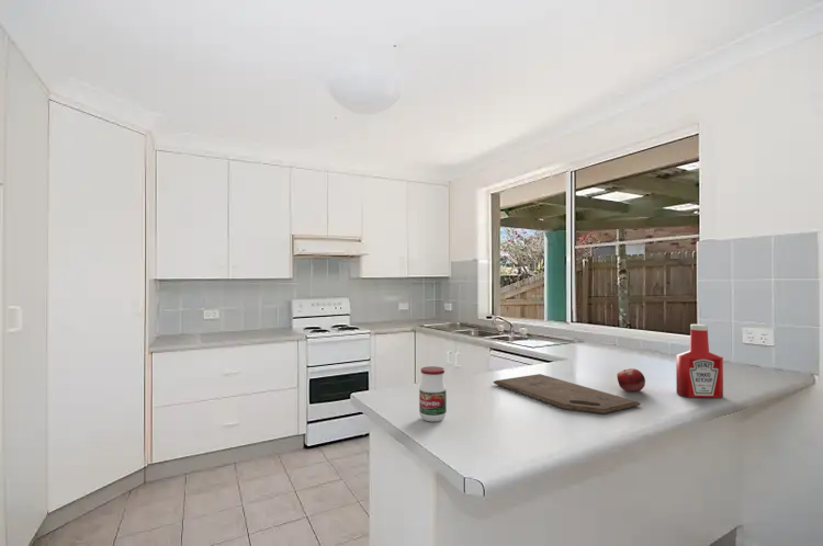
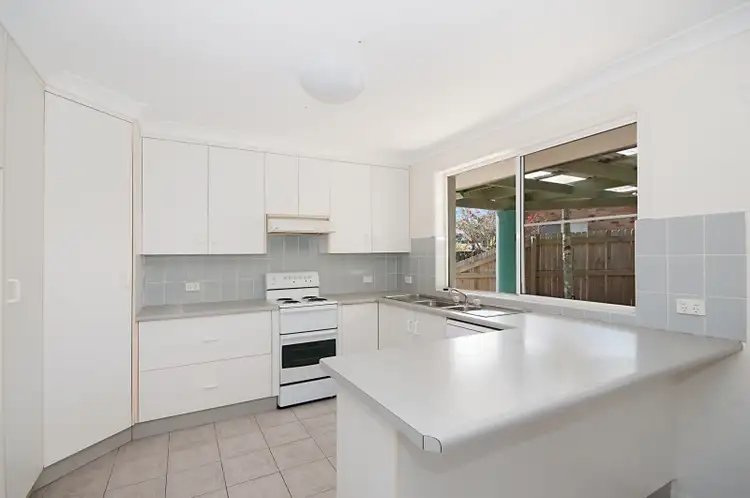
- jar [418,365,448,423]
- fruit [616,367,646,393]
- cutting board [492,373,642,416]
- soap bottle [675,323,724,399]
